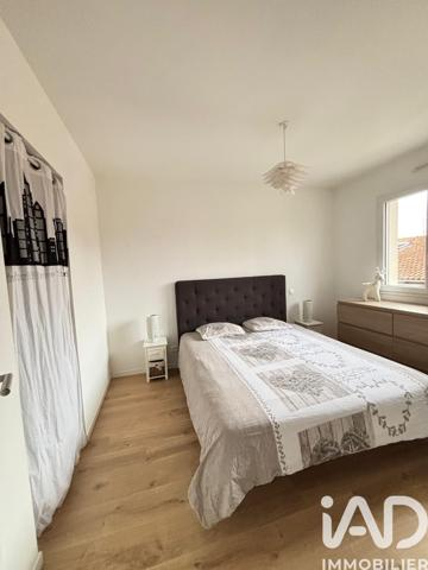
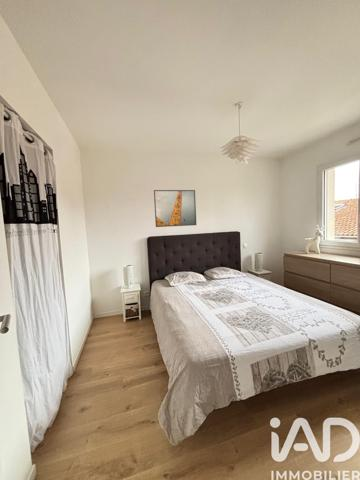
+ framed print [153,189,197,228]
